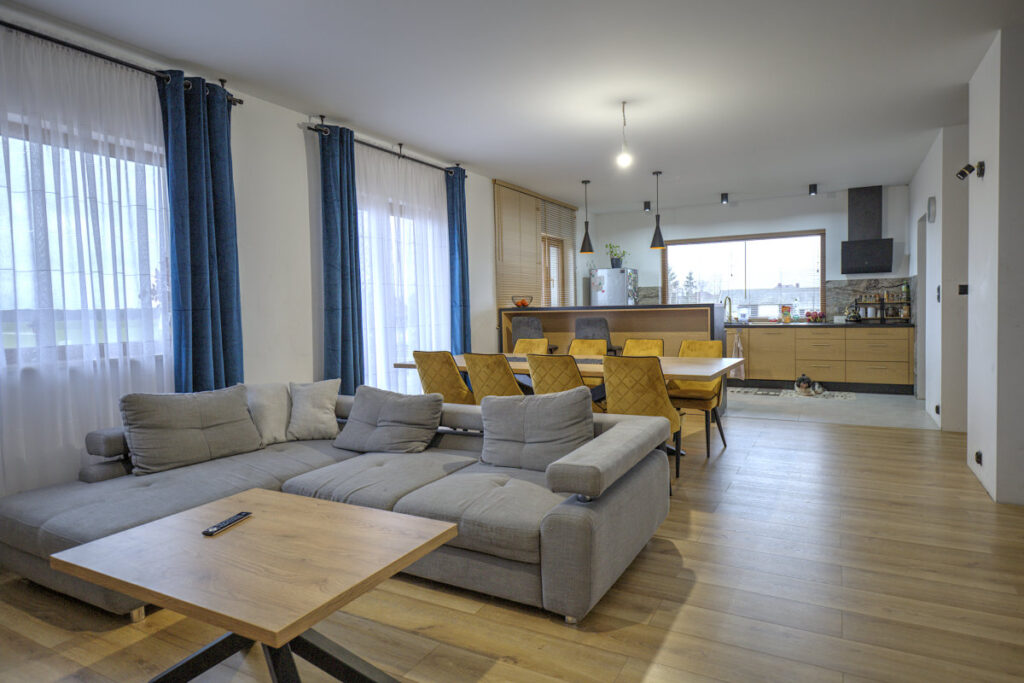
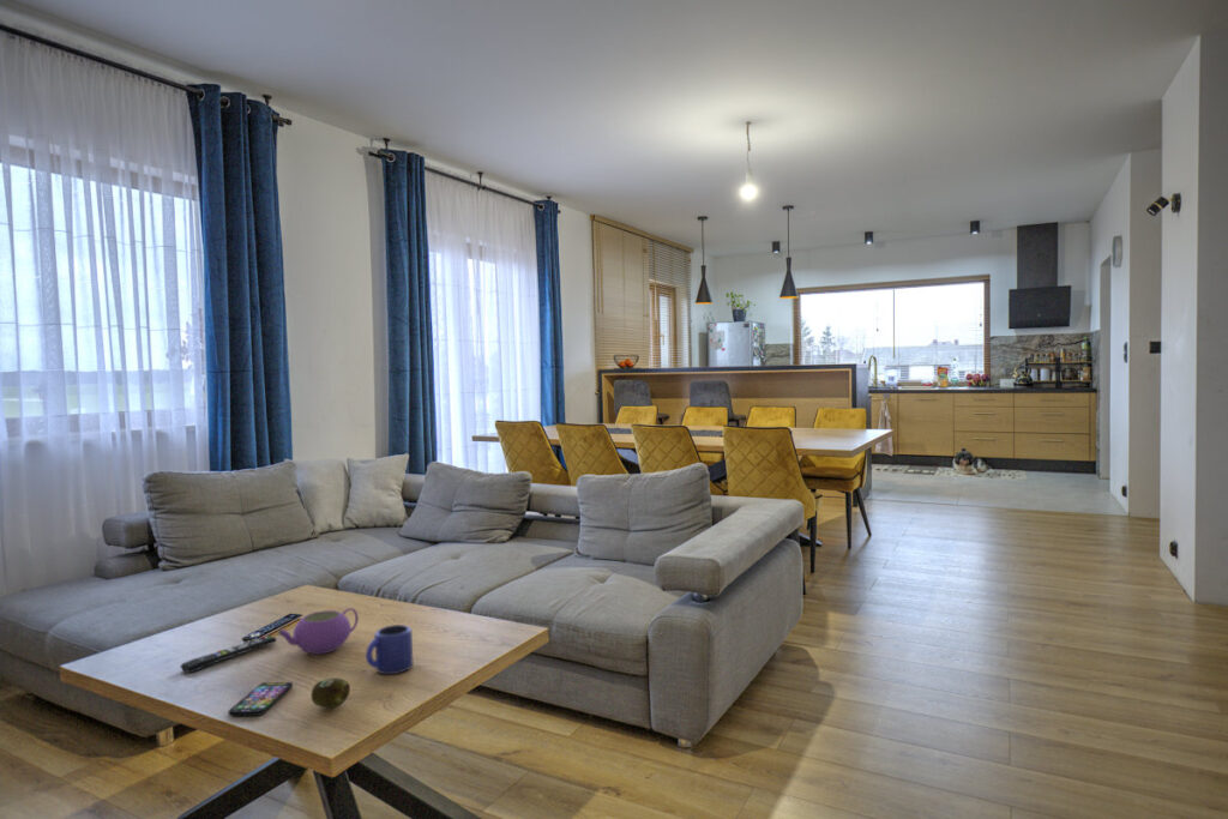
+ smartphone [228,681,294,717]
+ teapot [276,607,360,656]
+ fruit [311,676,351,709]
+ mug [365,624,415,675]
+ remote control [179,634,278,674]
